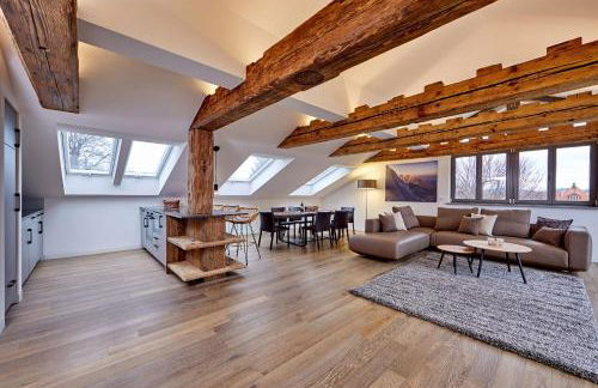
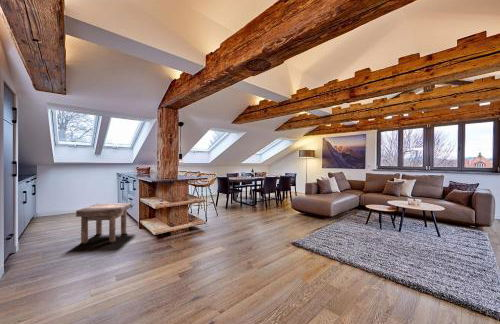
+ stool [75,202,131,245]
